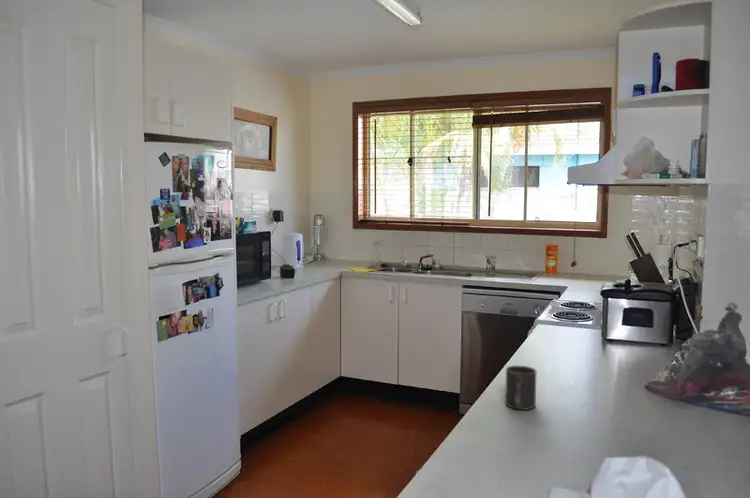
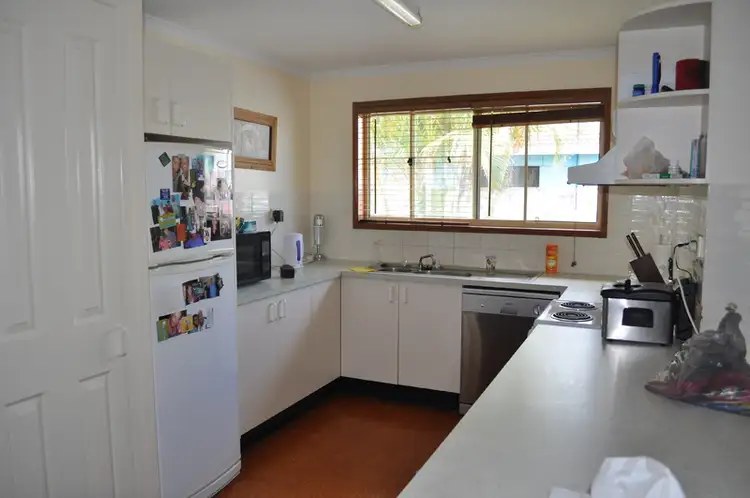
- mug [504,365,537,411]
